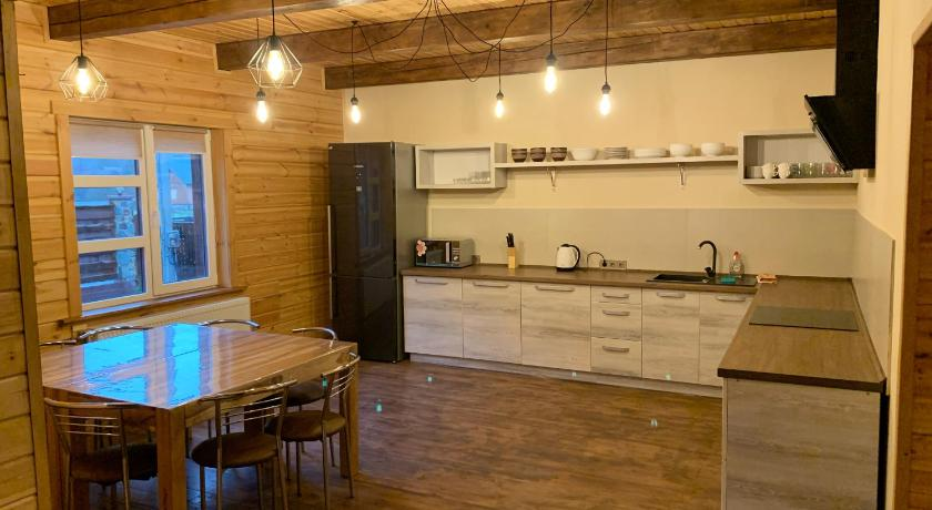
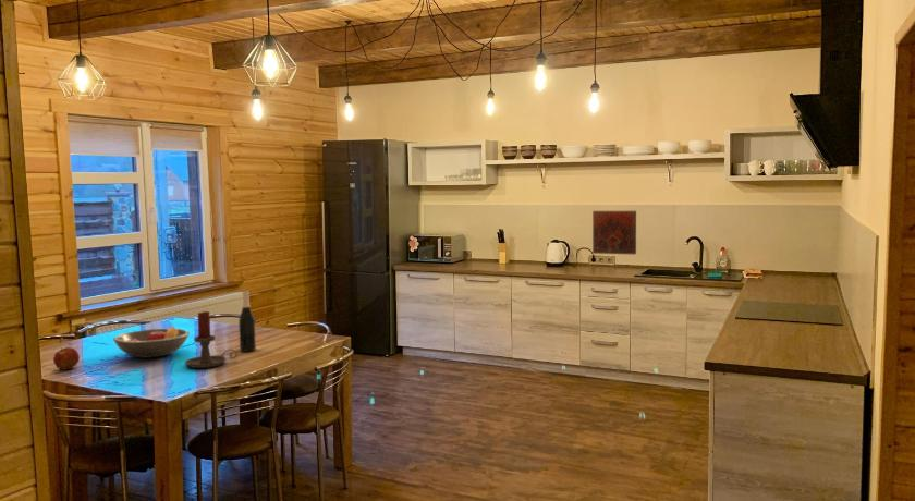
+ decorative tile [591,210,637,256]
+ fruit bowl [112,325,191,359]
+ apple [52,346,81,371]
+ wine bottle [237,289,257,352]
+ candle holder [184,310,239,369]
